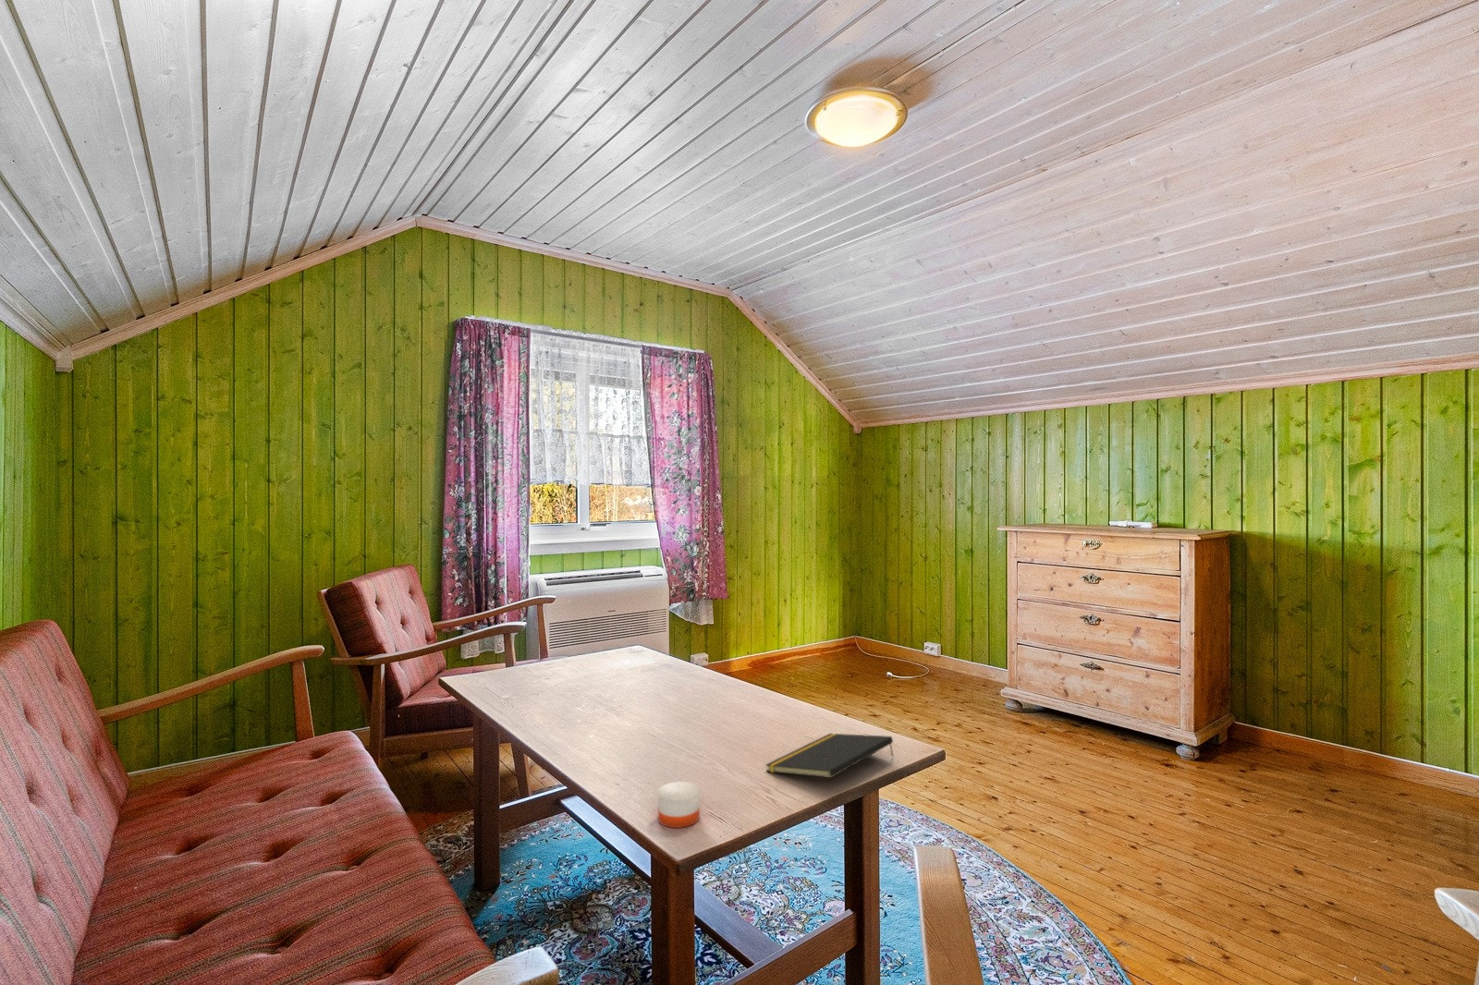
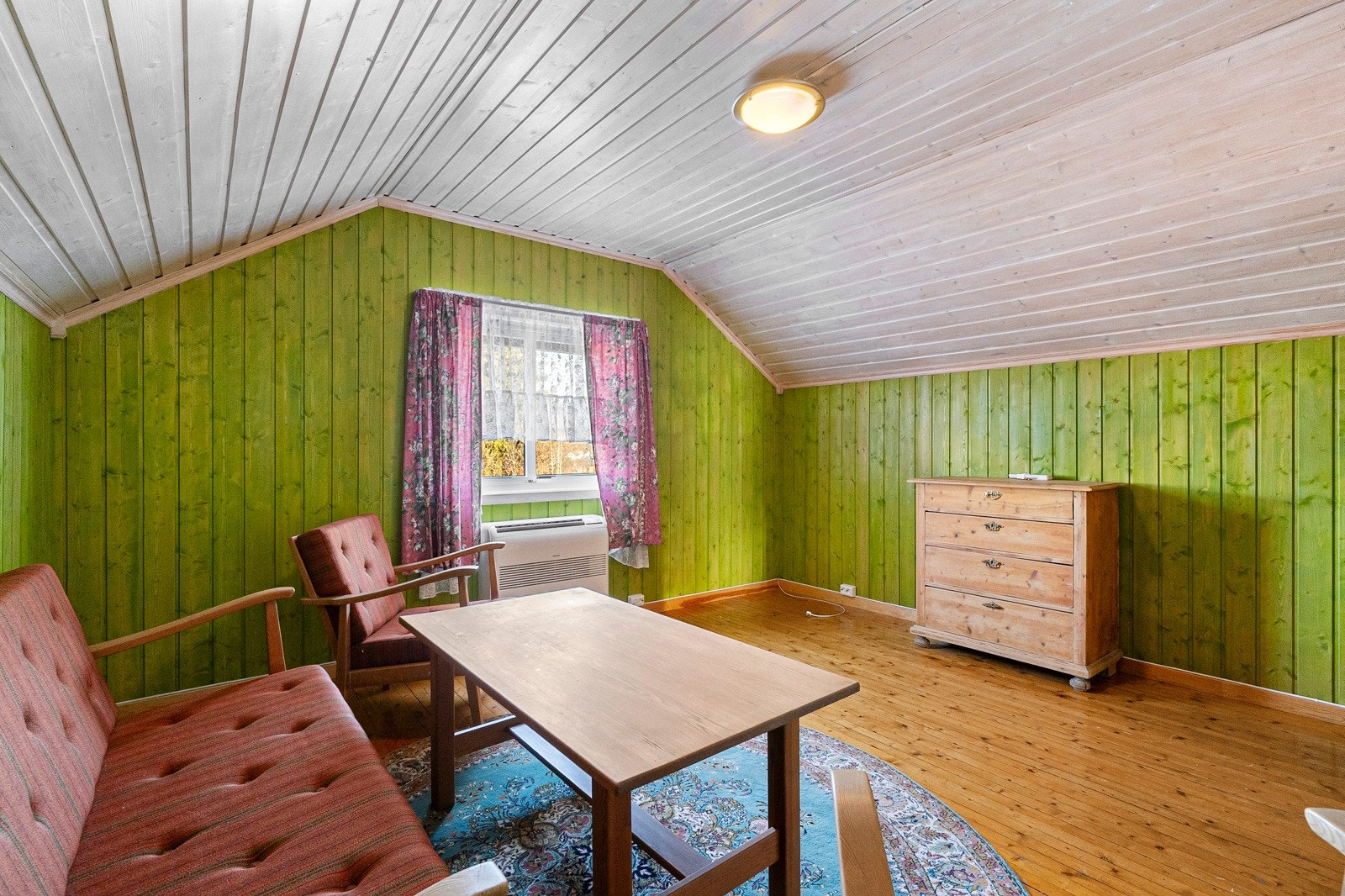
- notepad [764,733,895,779]
- candle [658,778,700,829]
